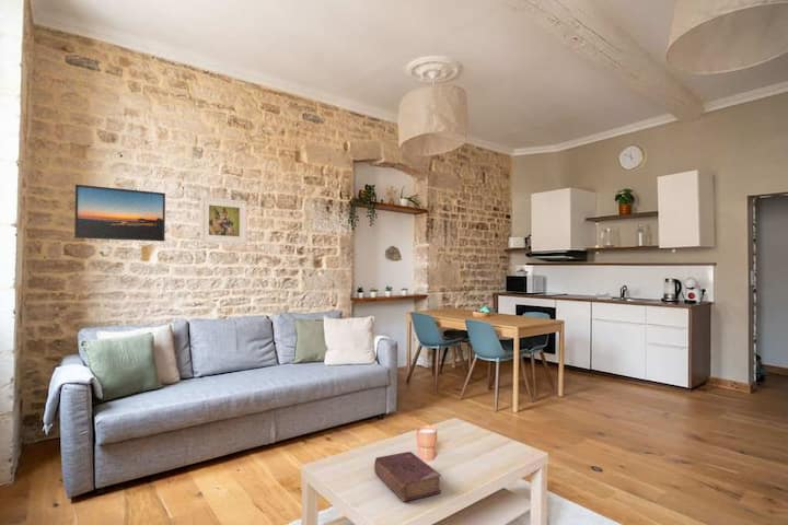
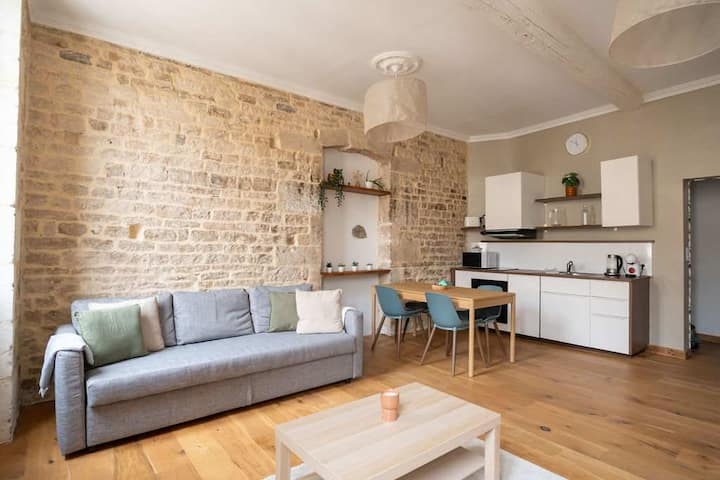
- book [373,451,442,503]
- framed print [199,196,248,245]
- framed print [73,184,166,242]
